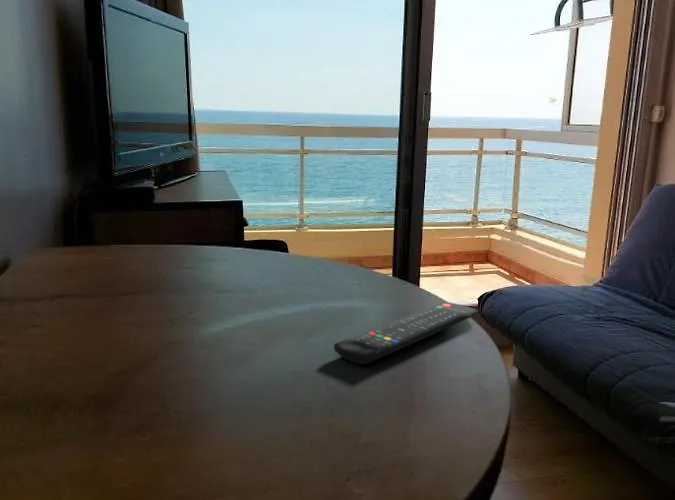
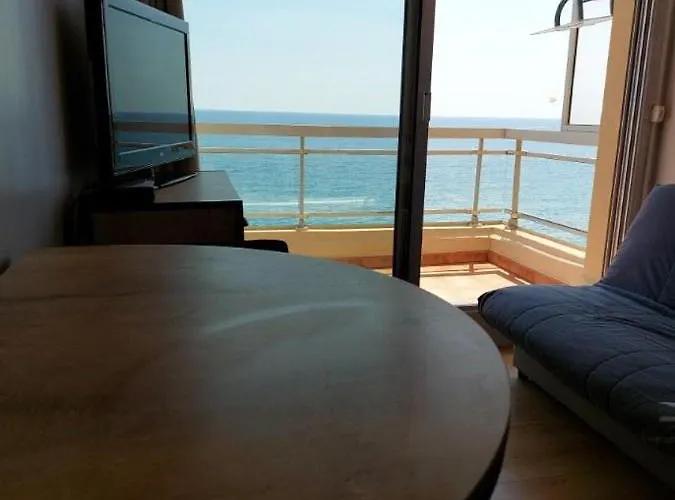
- remote control [333,301,478,365]
